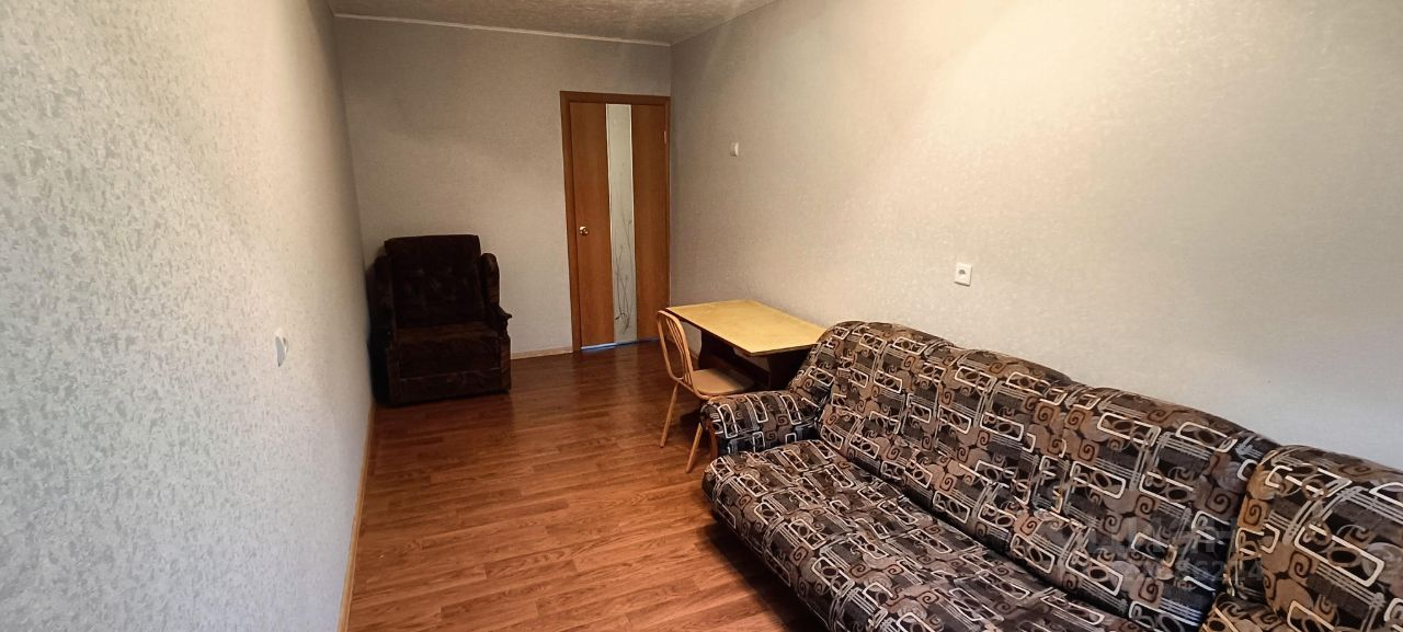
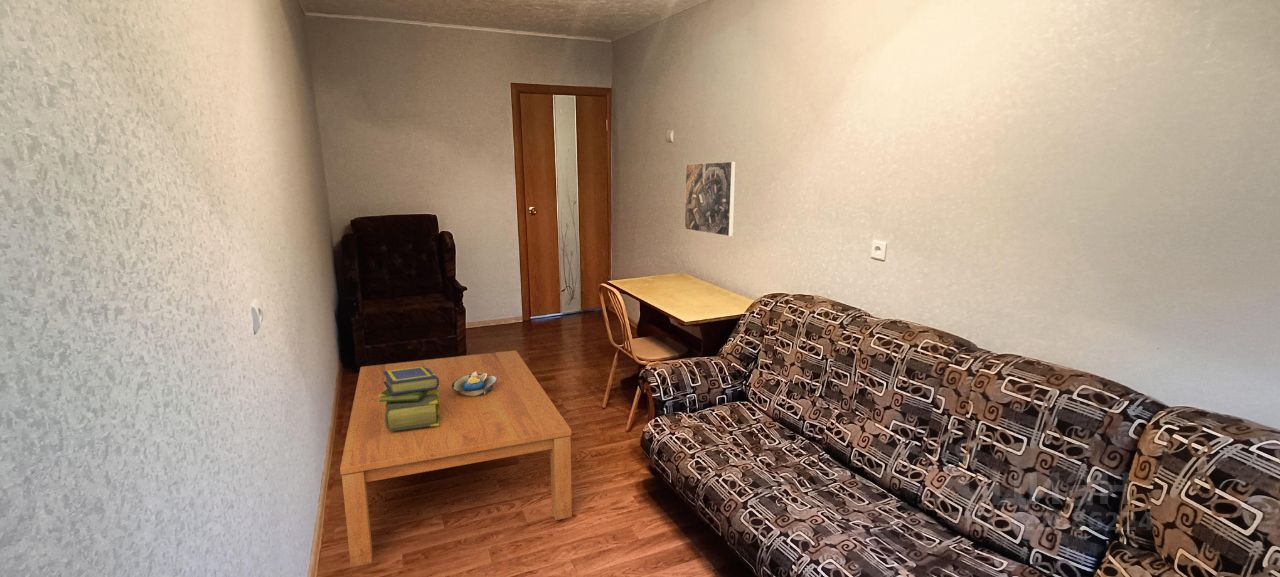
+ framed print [684,160,737,237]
+ stack of books [377,366,440,431]
+ decorative bowl [452,371,498,396]
+ coffee table [339,349,573,569]
